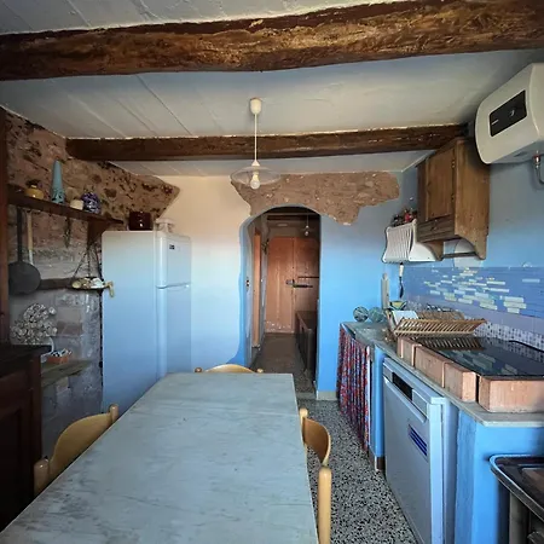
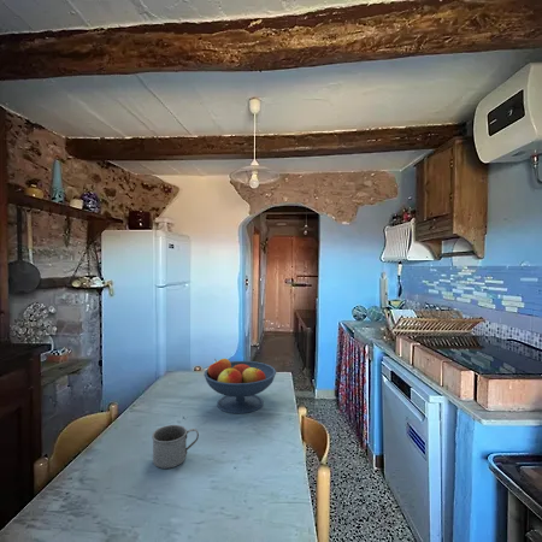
+ mug [151,424,200,470]
+ fruit bowl [202,358,277,416]
